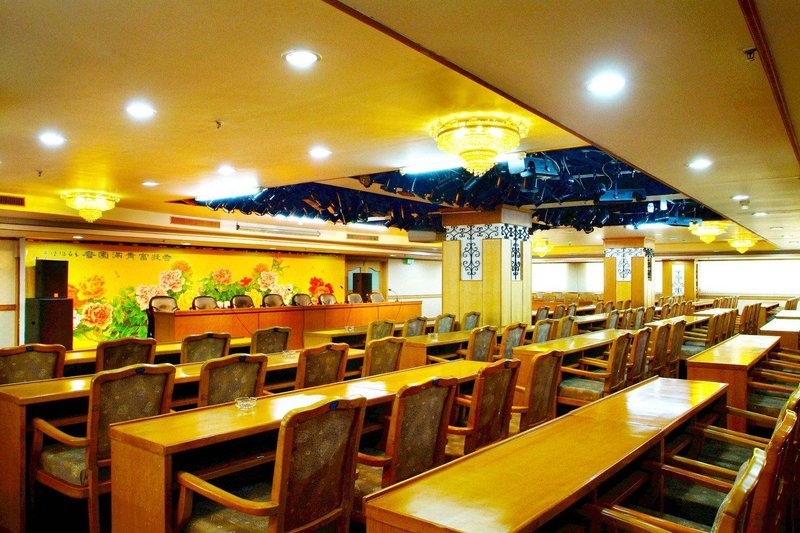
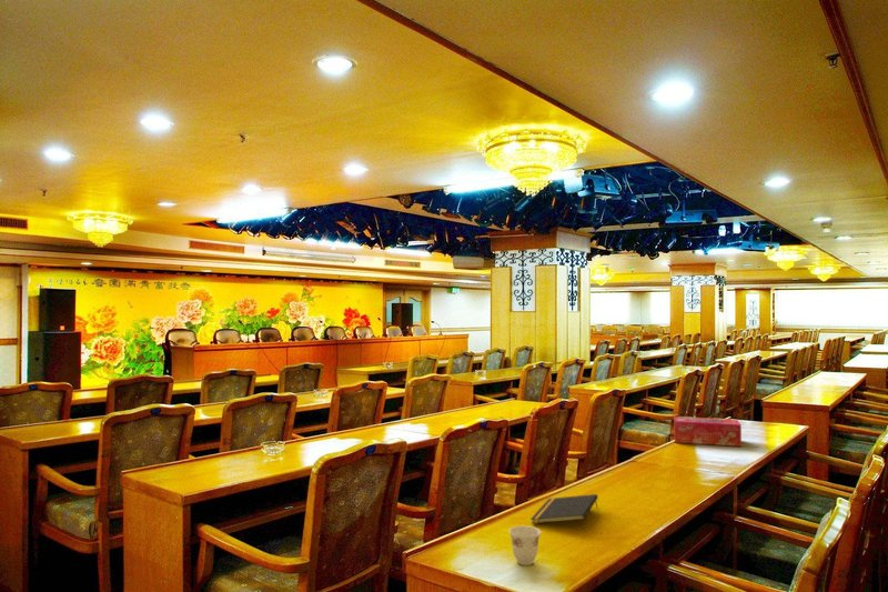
+ notepad [529,493,599,524]
+ teacup [507,524,543,566]
+ tissue box [673,415,743,448]
